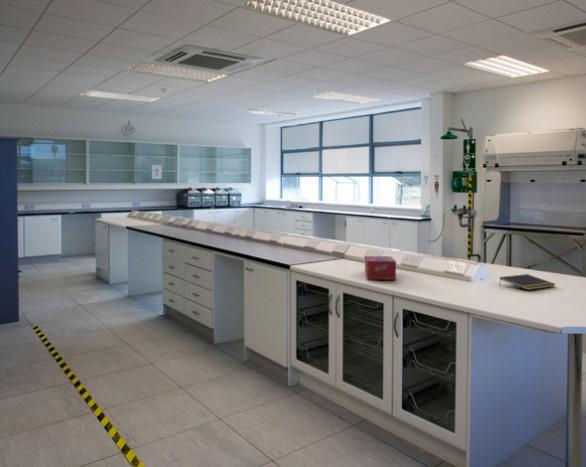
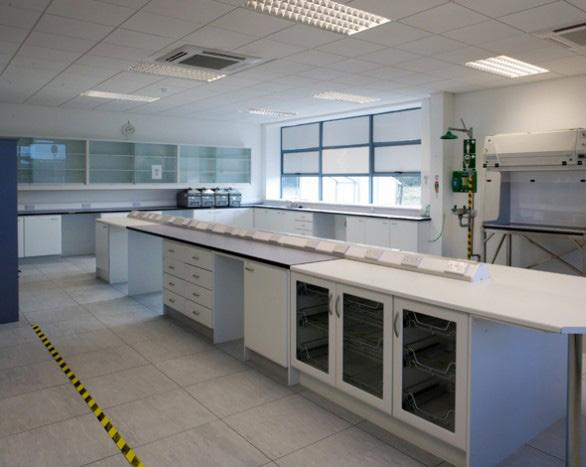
- tissue box [364,255,397,281]
- notepad [498,273,556,291]
